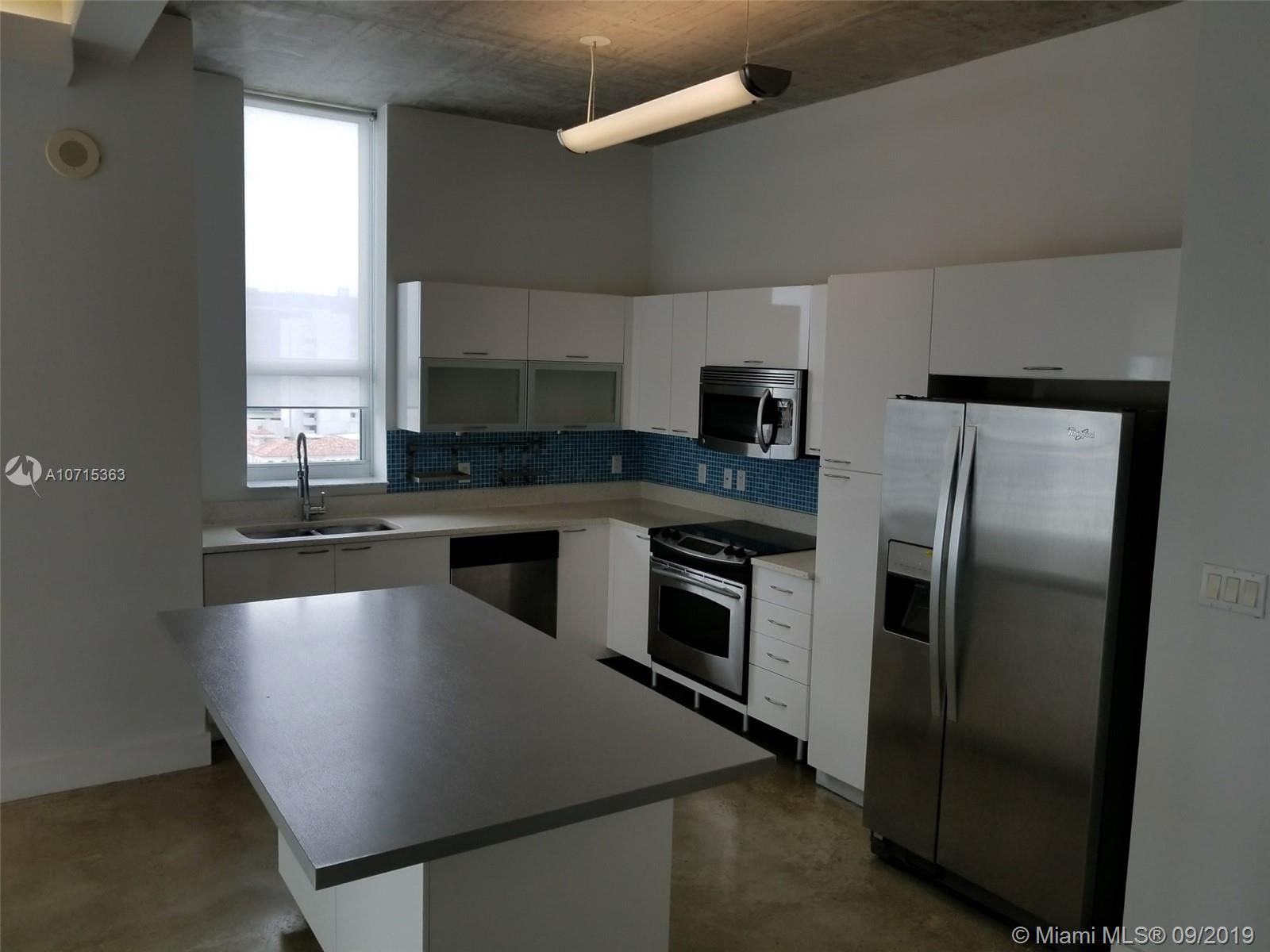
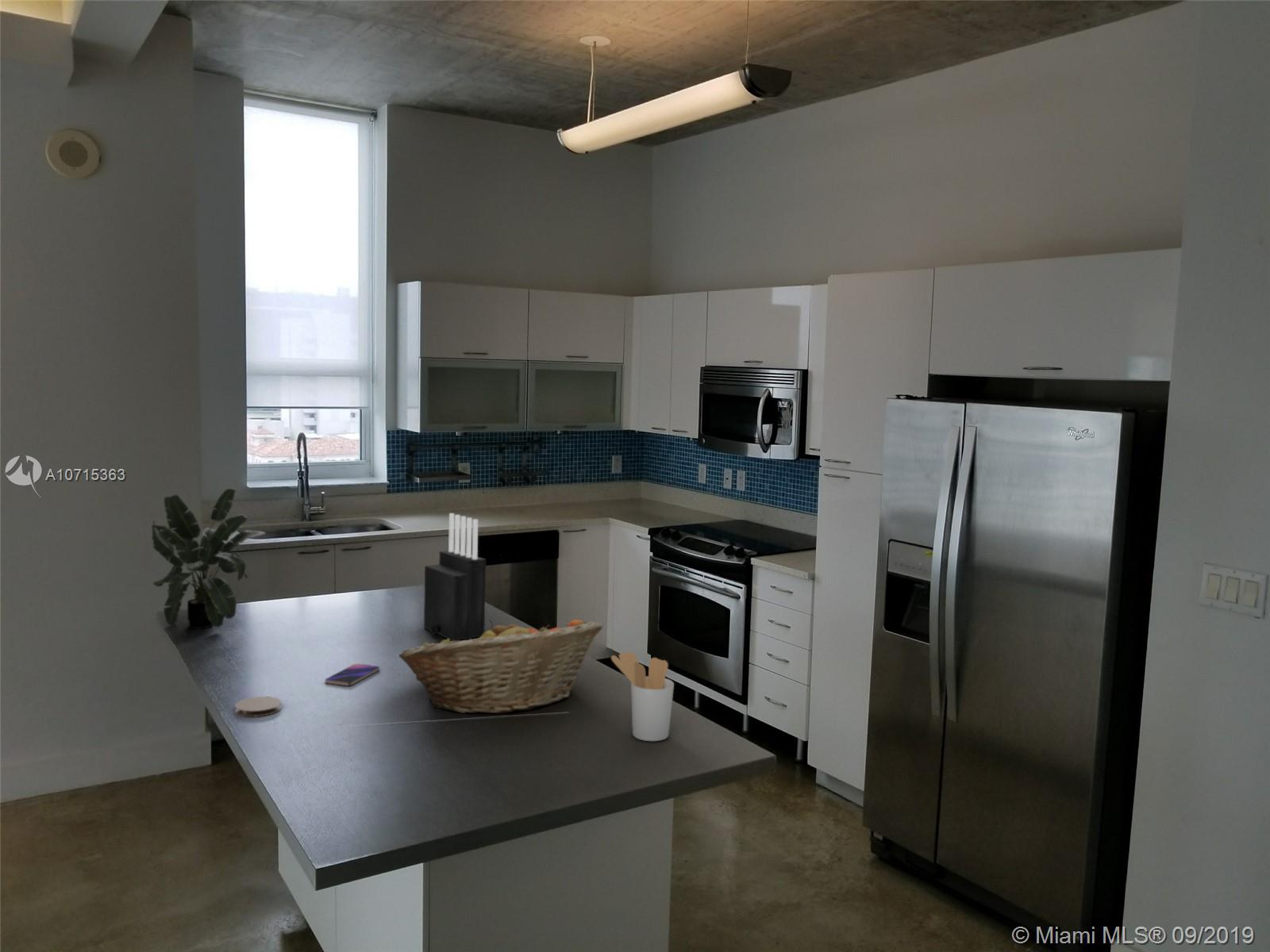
+ potted plant [151,487,267,630]
+ utensil holder [610,651,675,742]
+ fruit basket [398,618,604,714]
+ coaster [234,696,282,718]
+ smartphone [325,663,380,686]
+ knife block [423,512,487,641]
